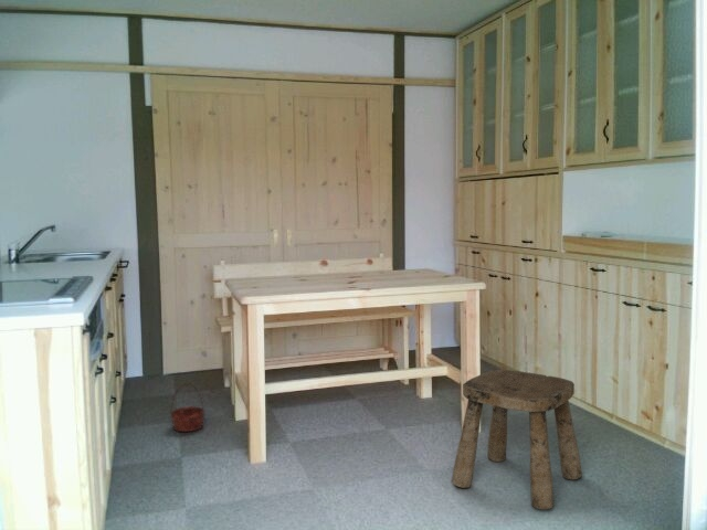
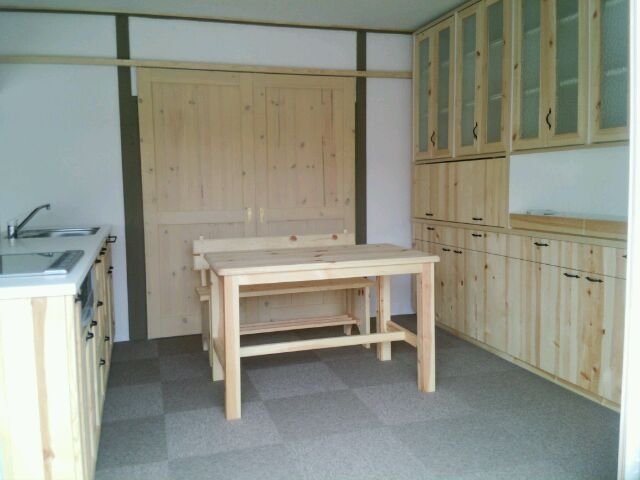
- basket [169,382,207,433]
- stool [451,369,583,510]
